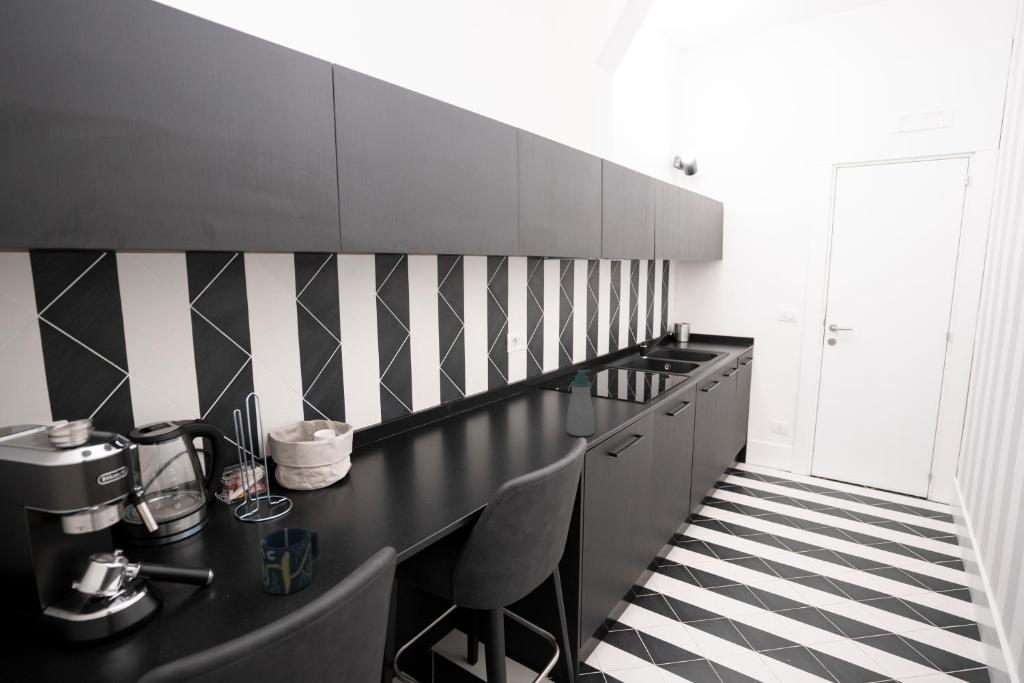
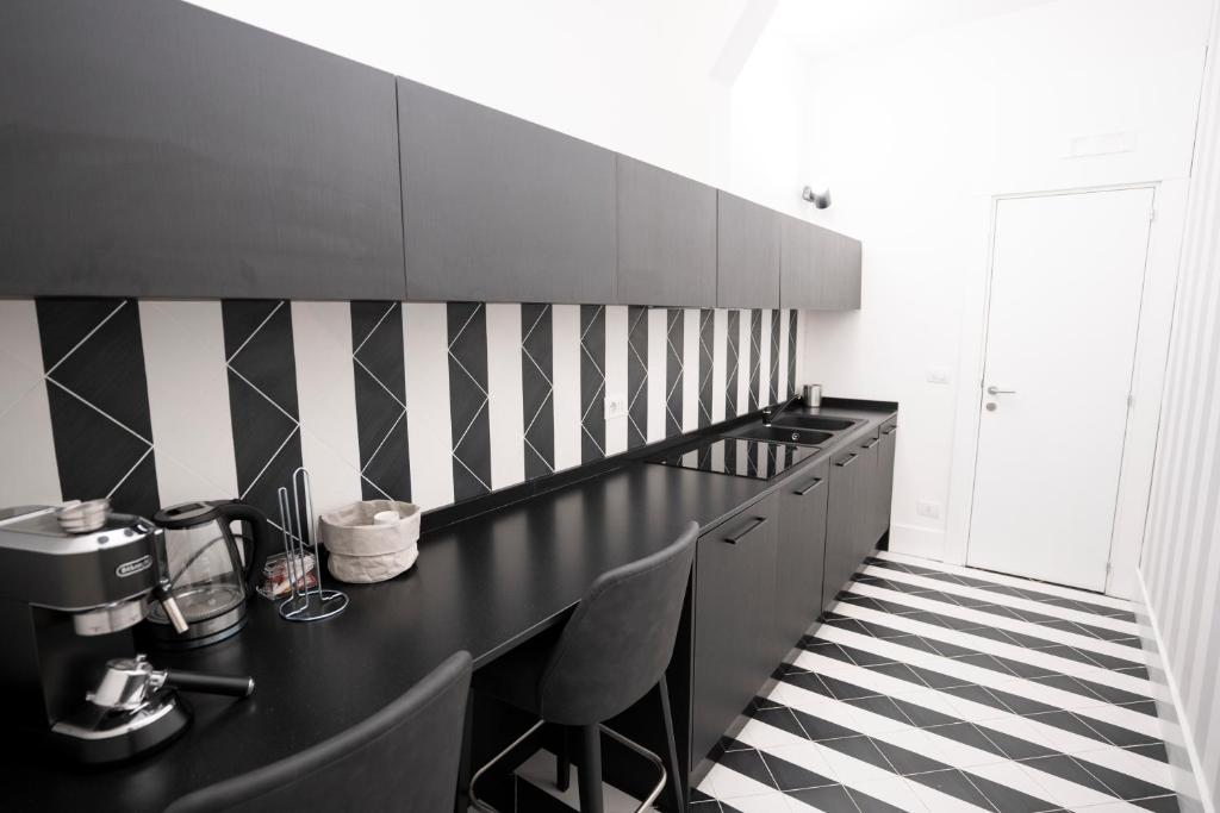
- soap bottle [566,369,595,437]
- cup [260,526,320,596]
